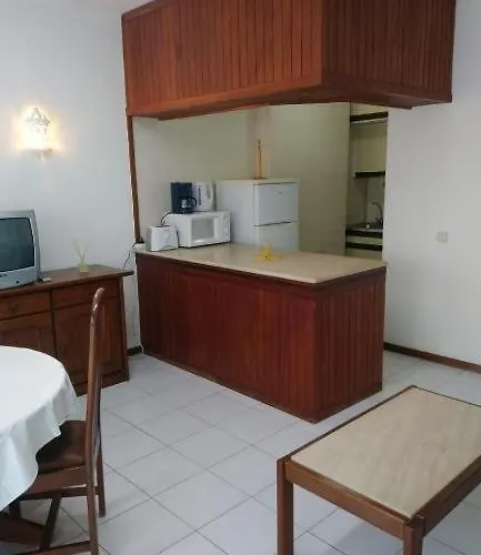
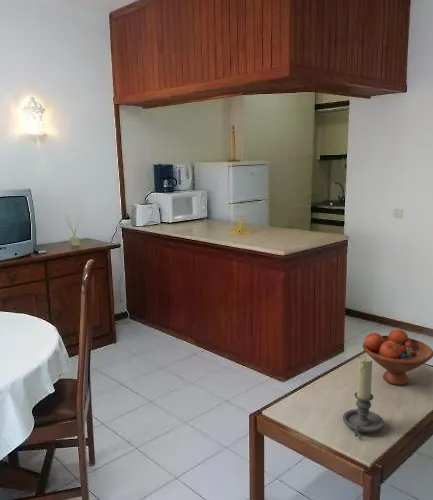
+ fruit bowl [362,328,433,386]
+ candle holder [342,355,385,438]
